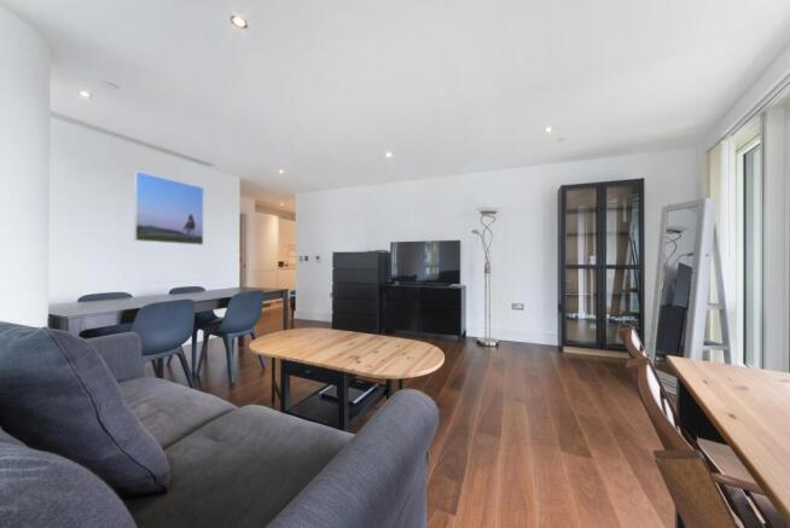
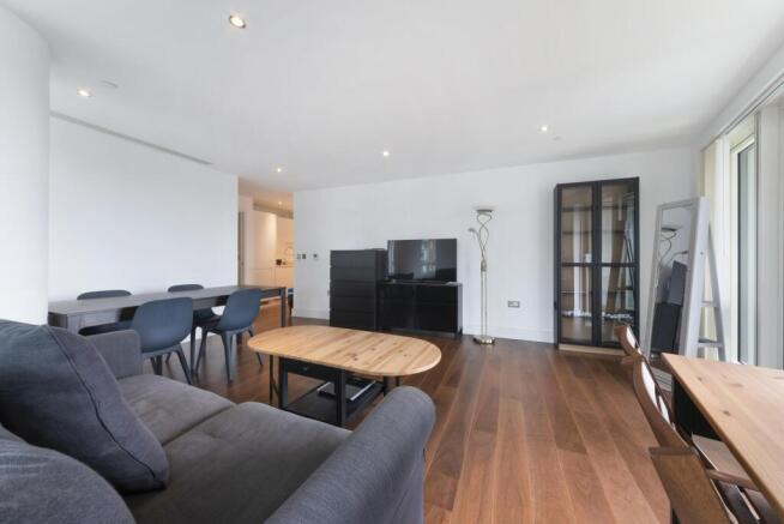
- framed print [133,170,205,246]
